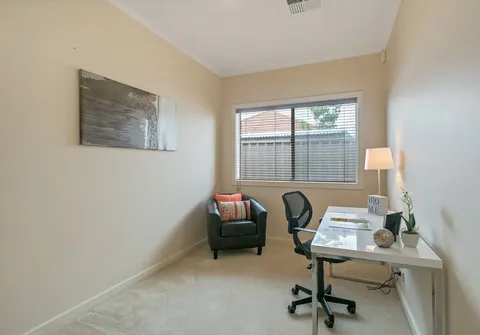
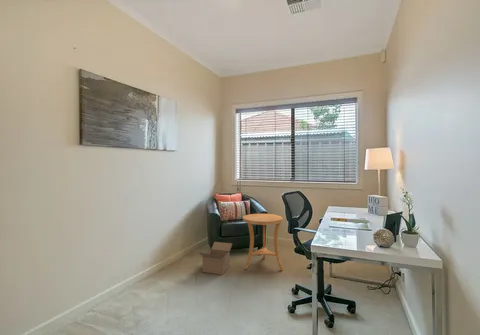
+ box [198,241,233,276]
+ side table [242,213,284,272]
